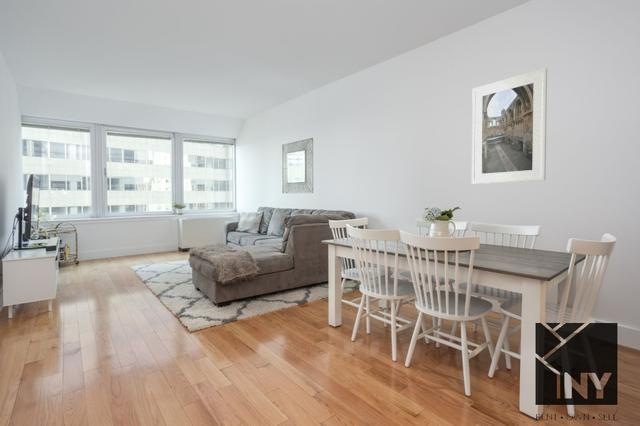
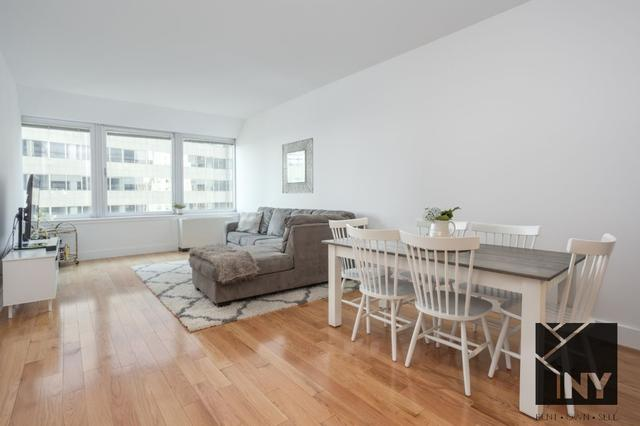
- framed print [471,67,548,185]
